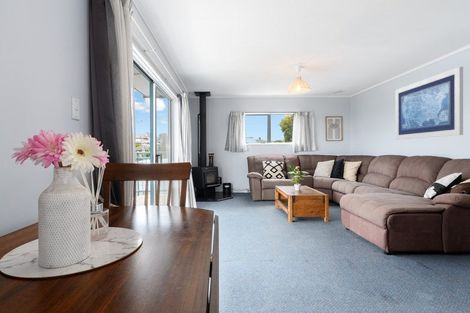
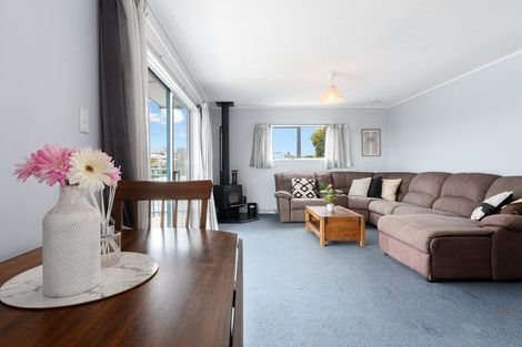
- wall art [395,66,464,141]
